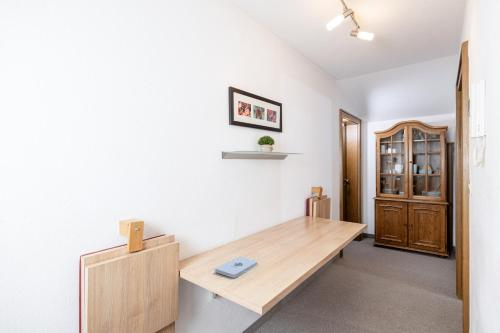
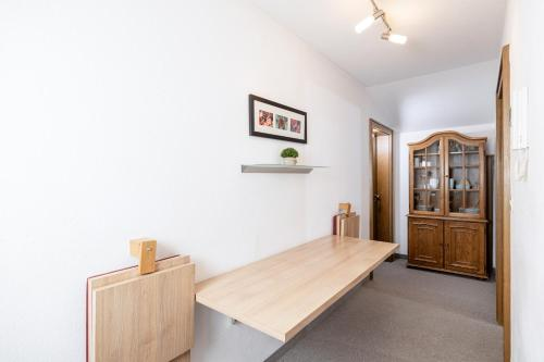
- notepad [214,256,258,279]
